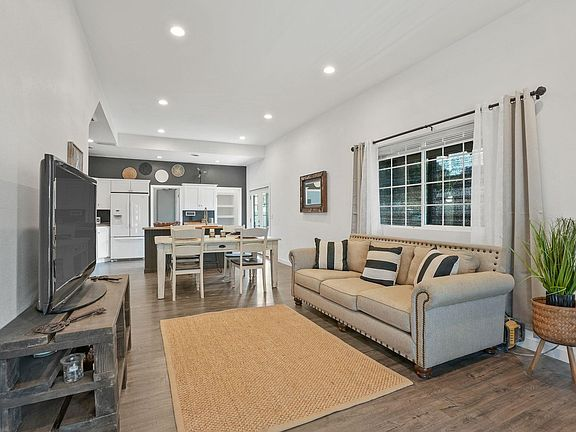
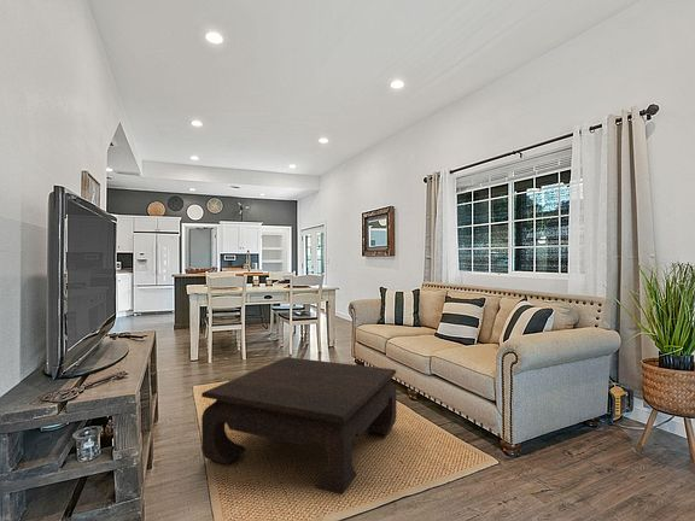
+ coffee table [200,356,397,496]
